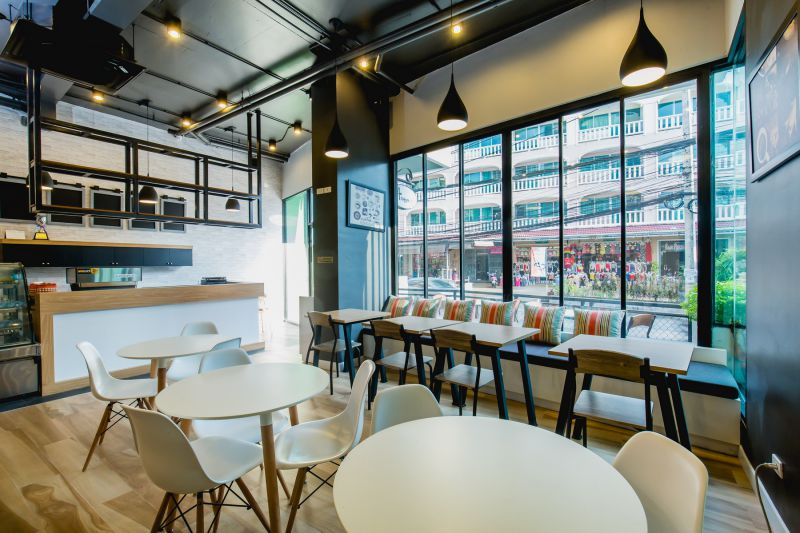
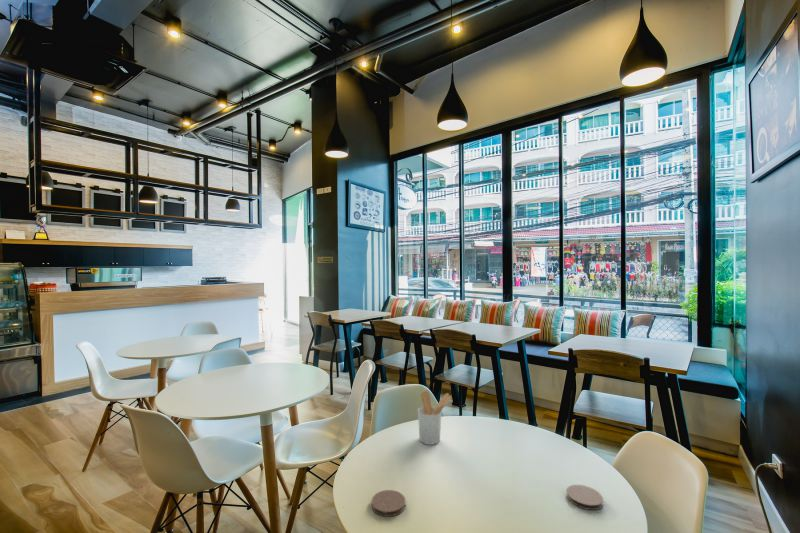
+ utensil holder [417,390,452,446]
+ coaster [566,484,604,511]
+ coaster [371,489,406,518]
